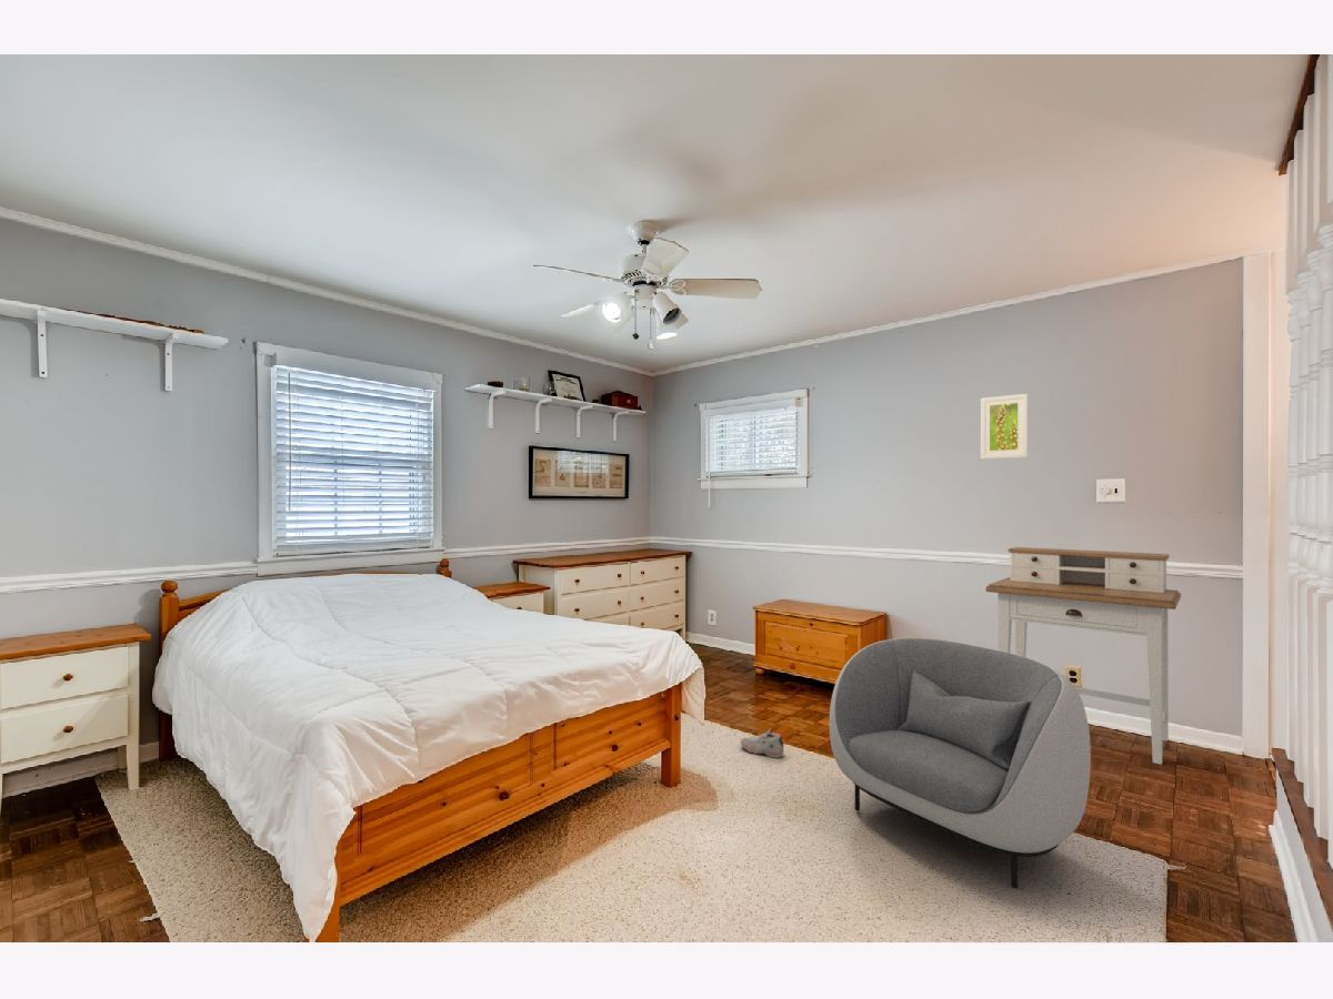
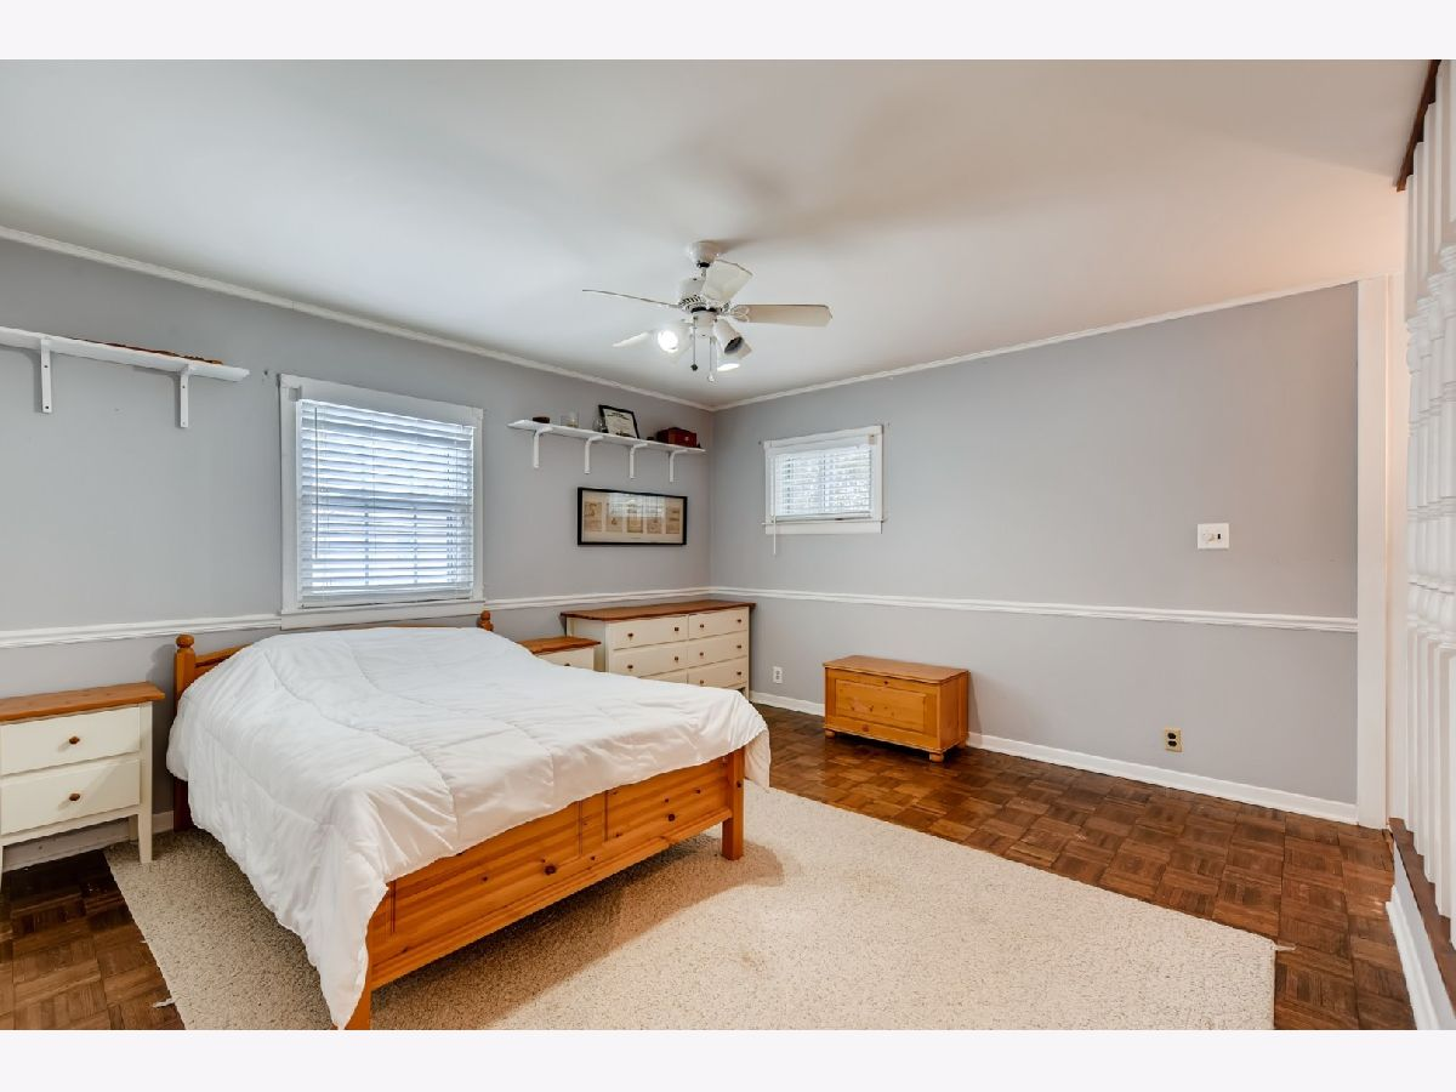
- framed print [980,393,1029,461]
- desk [984,546,1182,766]
- armchair [829,637,1092,890]
- shoe [740,728,785,759]
